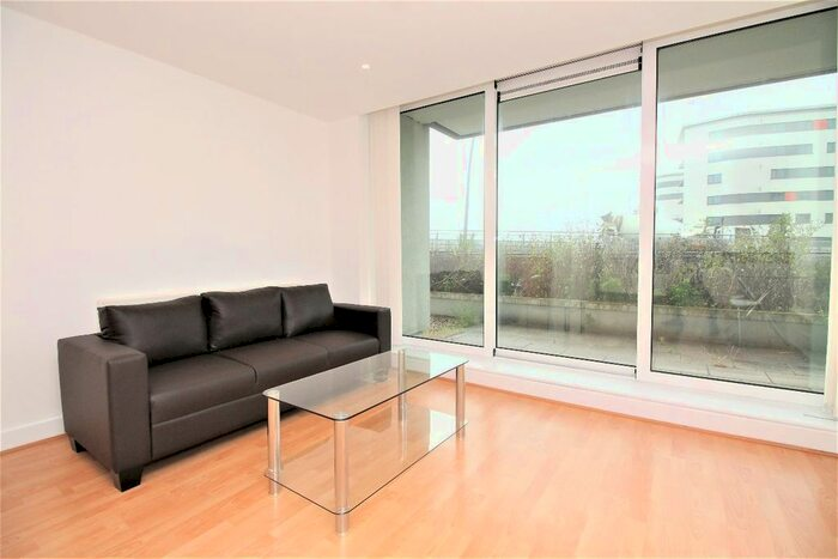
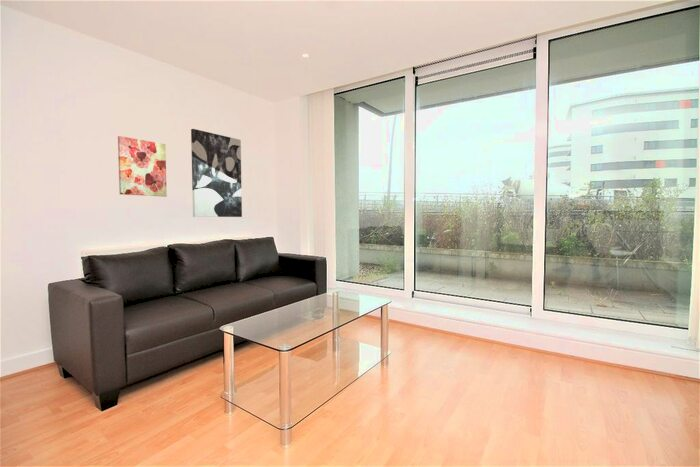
+ wall art [190,128,243,218]
+ wall art [117,135,168,198]
